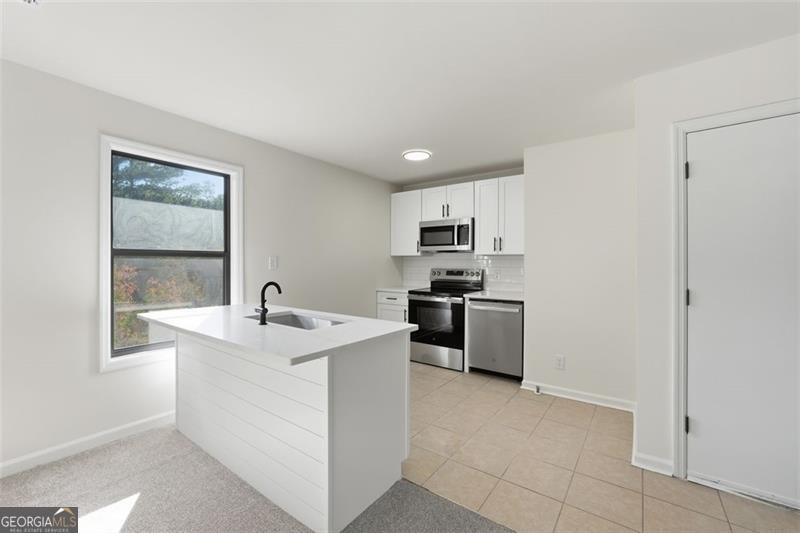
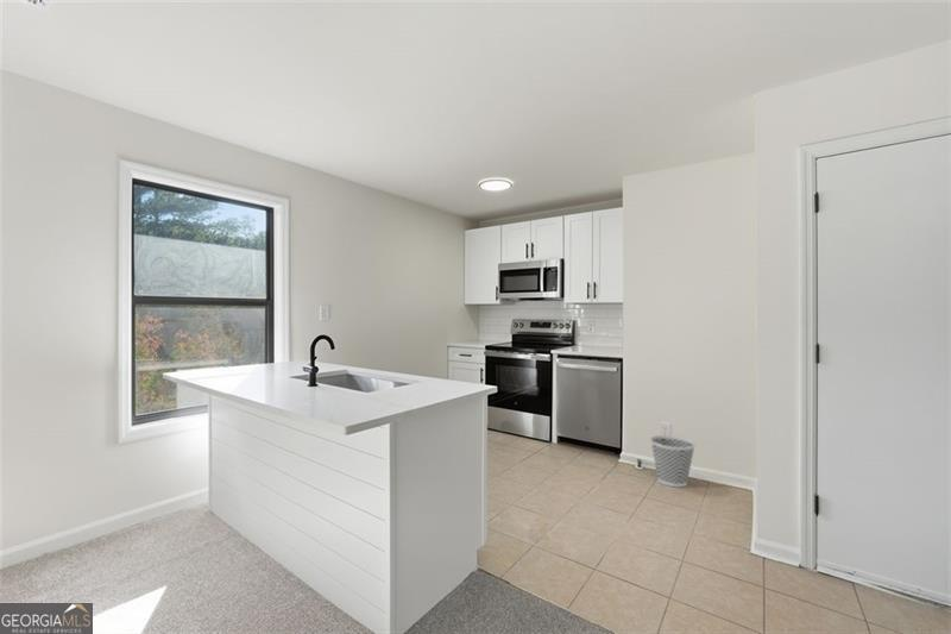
+ wastebasket [649,434,697,489]
